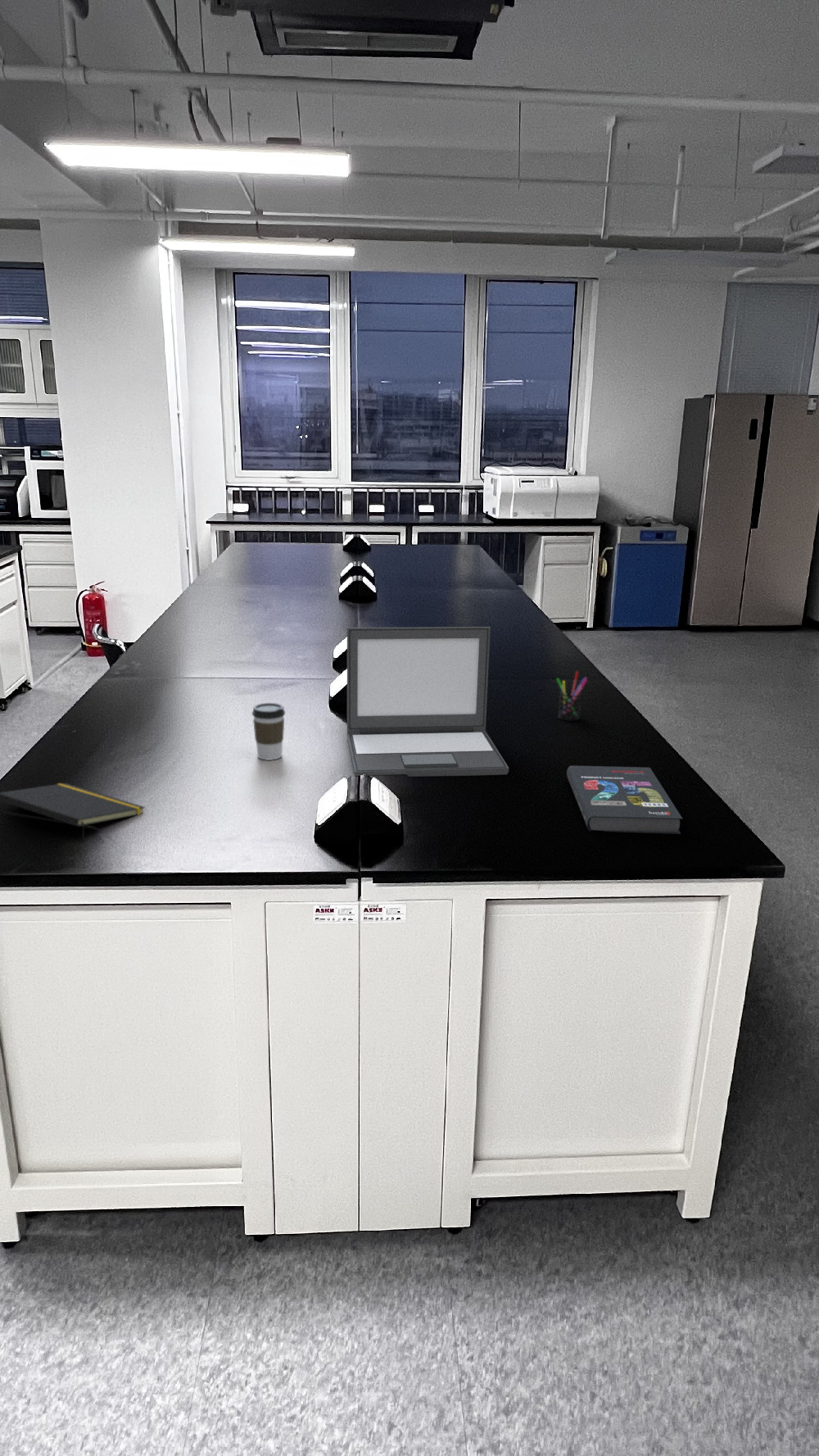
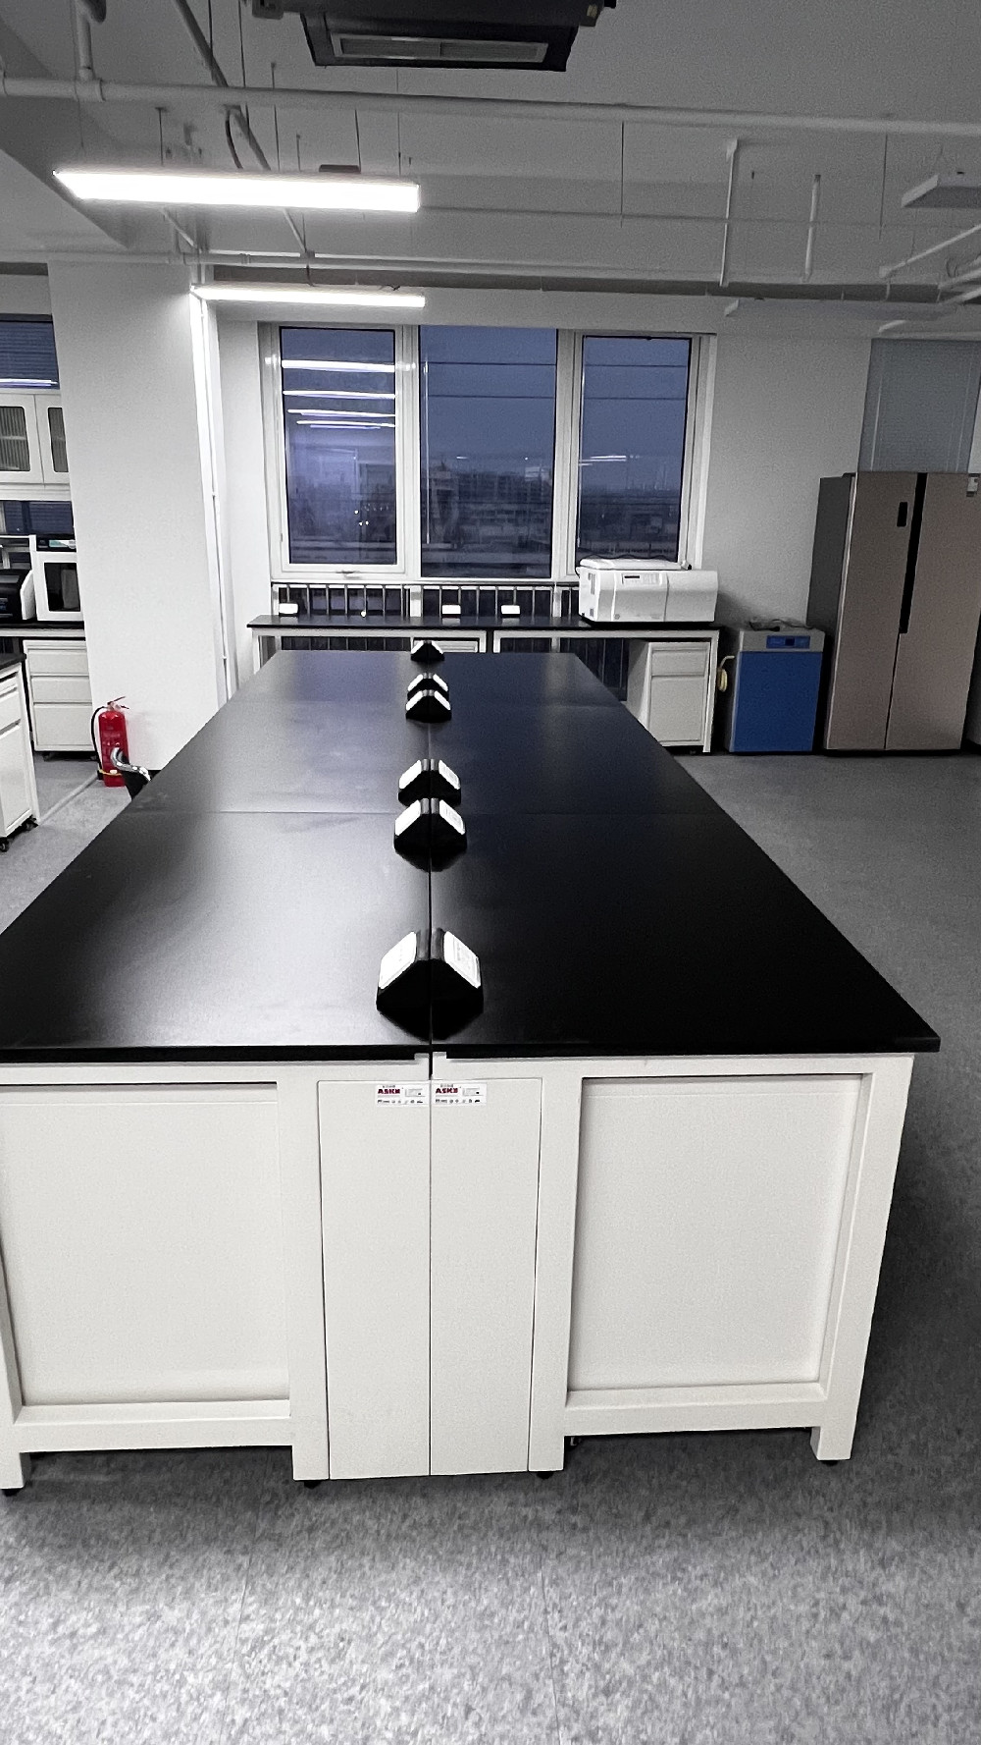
- pen holder [555,671,588,722]
- book [566,764,683,835]
- laptop [346,626,509,778]
- notepad [0,782,146,844]
- coffee cup [251,702,286,761]
